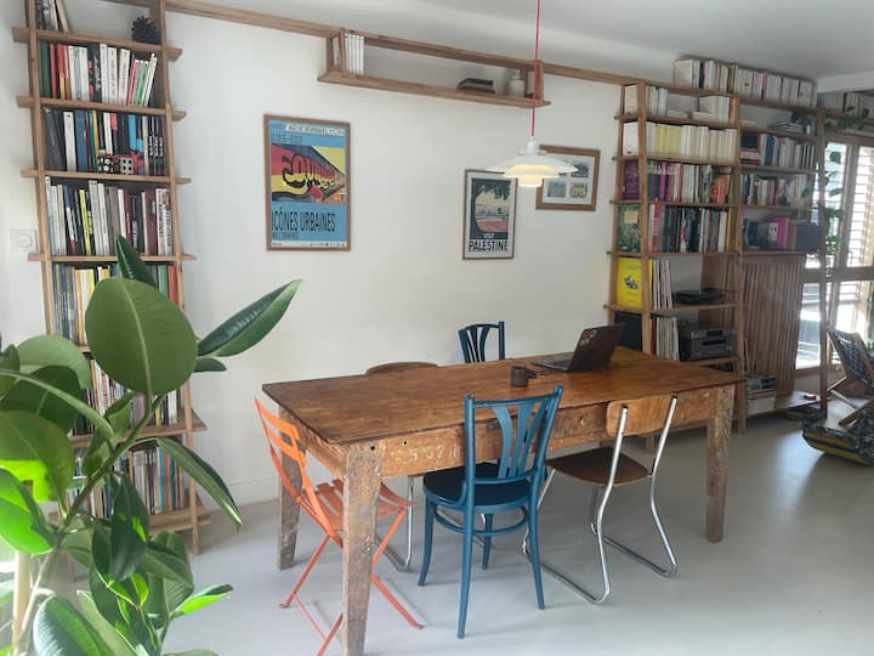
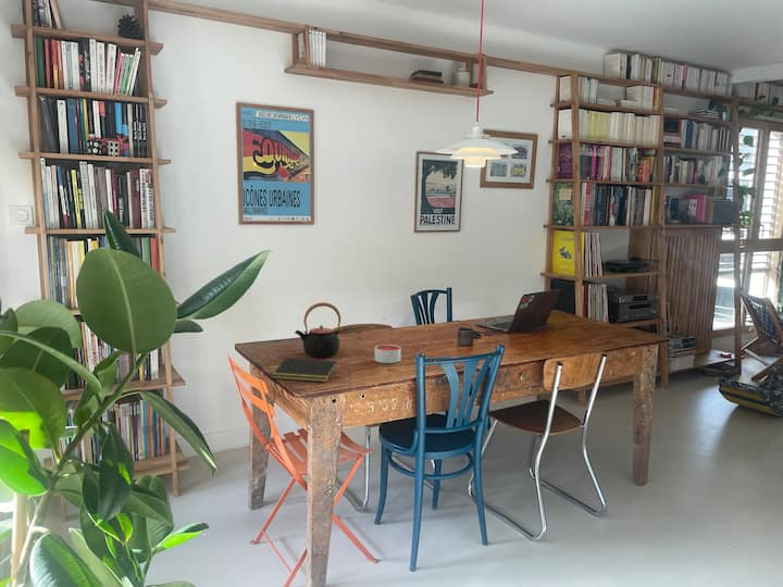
+ notepad [271,358,337,383]
+ candle [374,344,401,364]
+ teapot [294,301,341,359]
